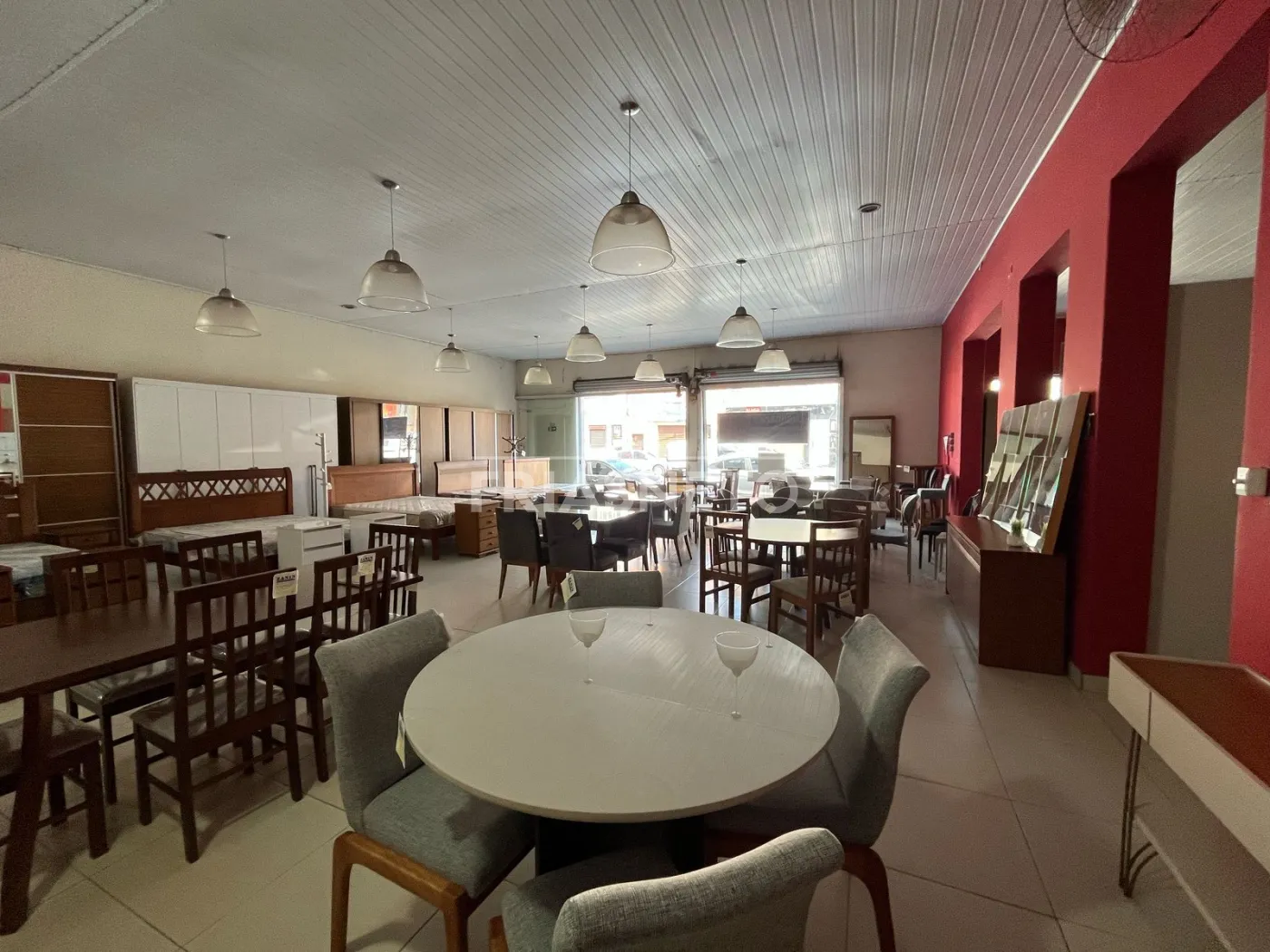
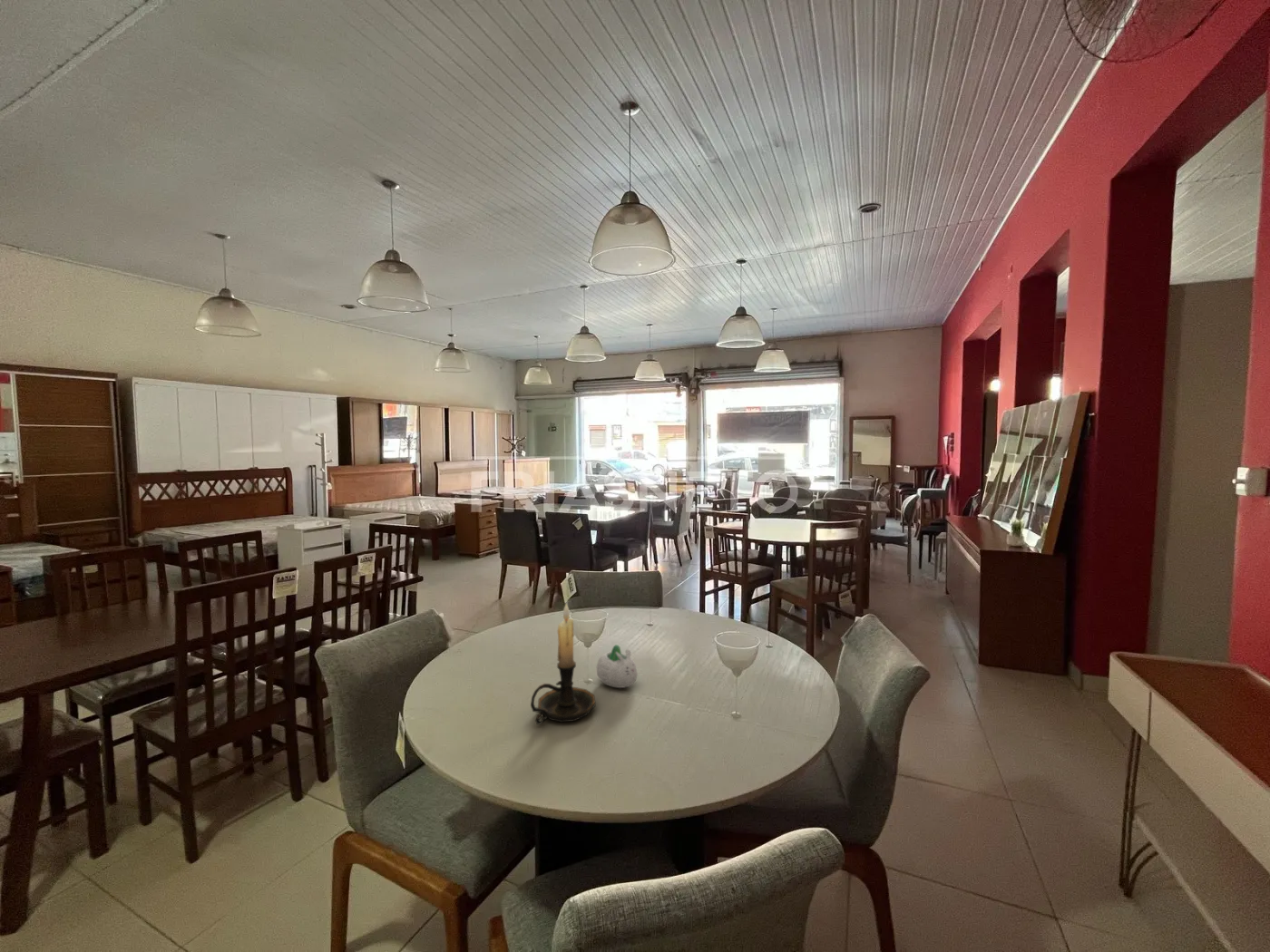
+ candle holder [530,603,596,725]
+ succulent planter [596,644,639,689]
